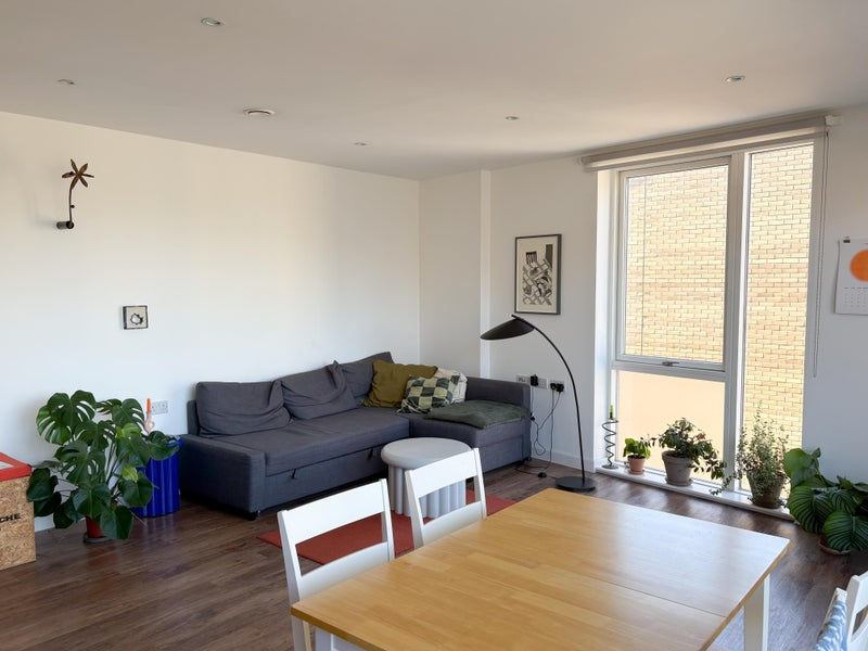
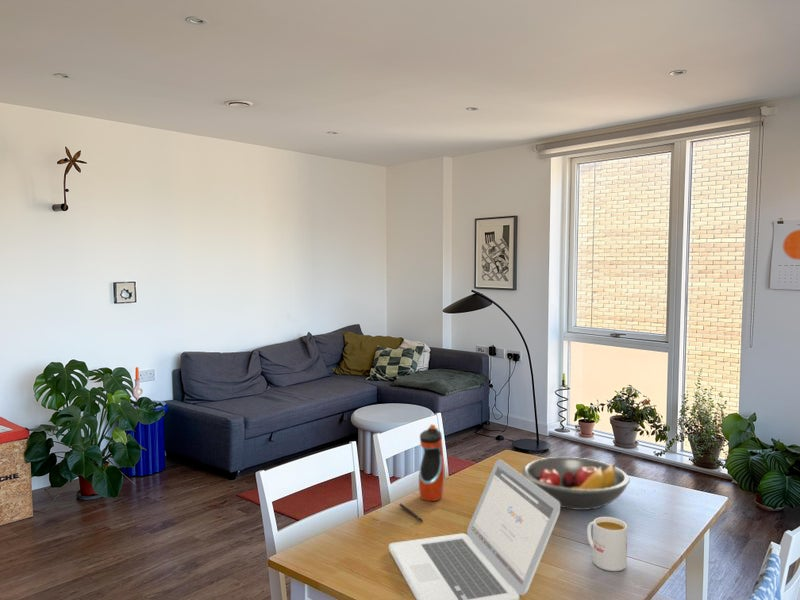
+ water bottle [418,424,445,502]
+ mug [586,516,628,572]
+ pen [398,503,424,523]
+ laptop [388,458,561,600]
+ fruit bowl [521,456,631,511]
